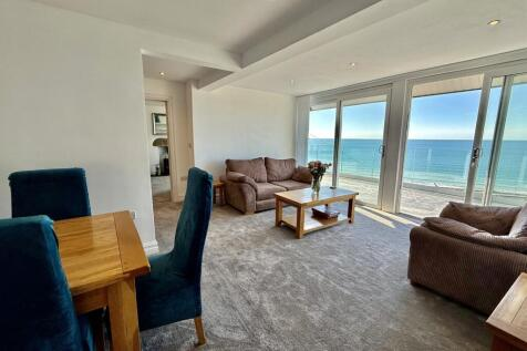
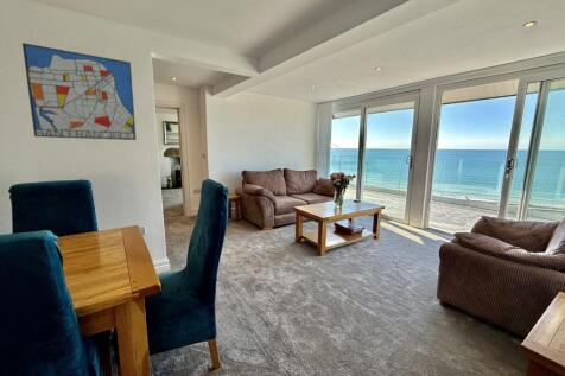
+ wall art [21,42,137,141]
